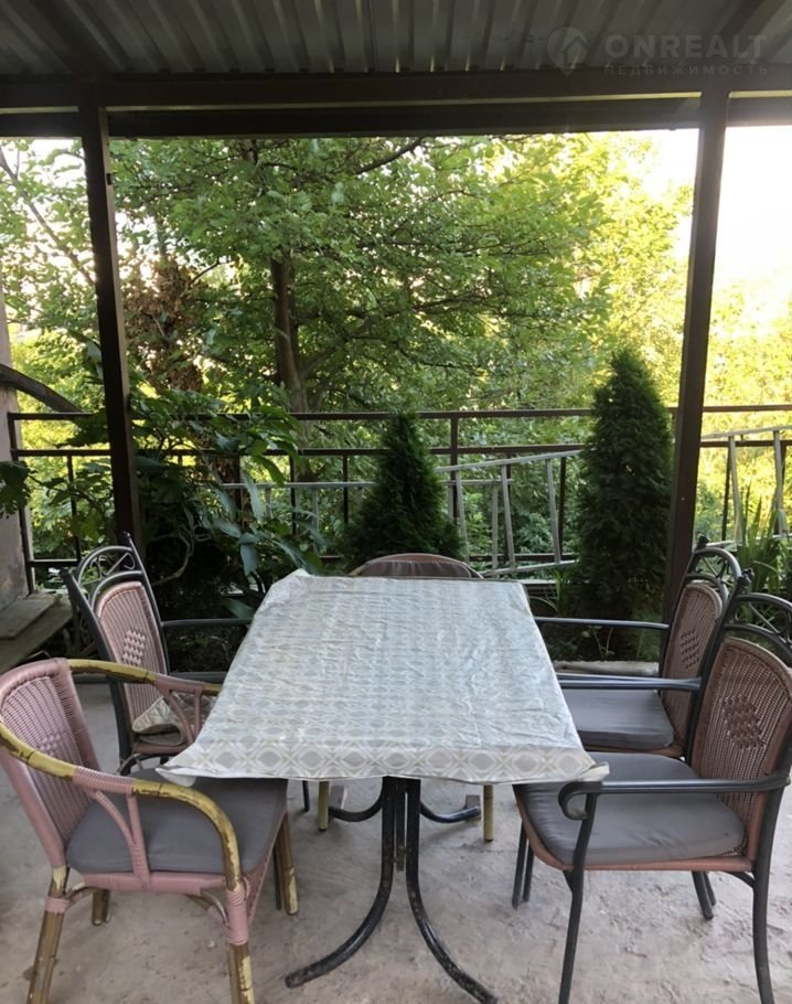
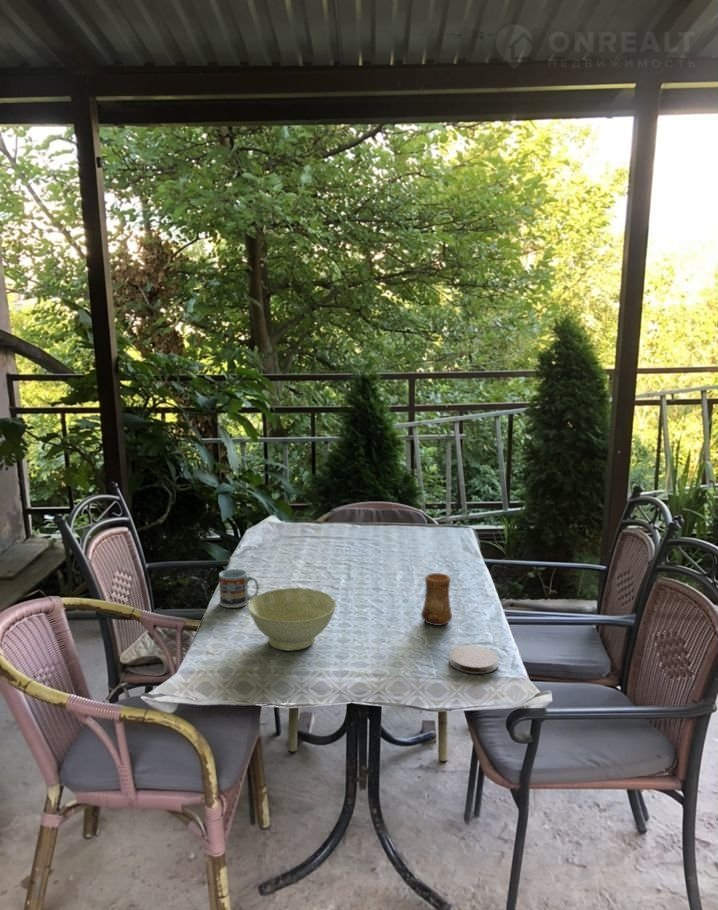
+ cup [218,568,260,609]
+ coaster [448,645,499,675]
+ cup [420,572,453,627]
+ bowl [247,587,337,651]
